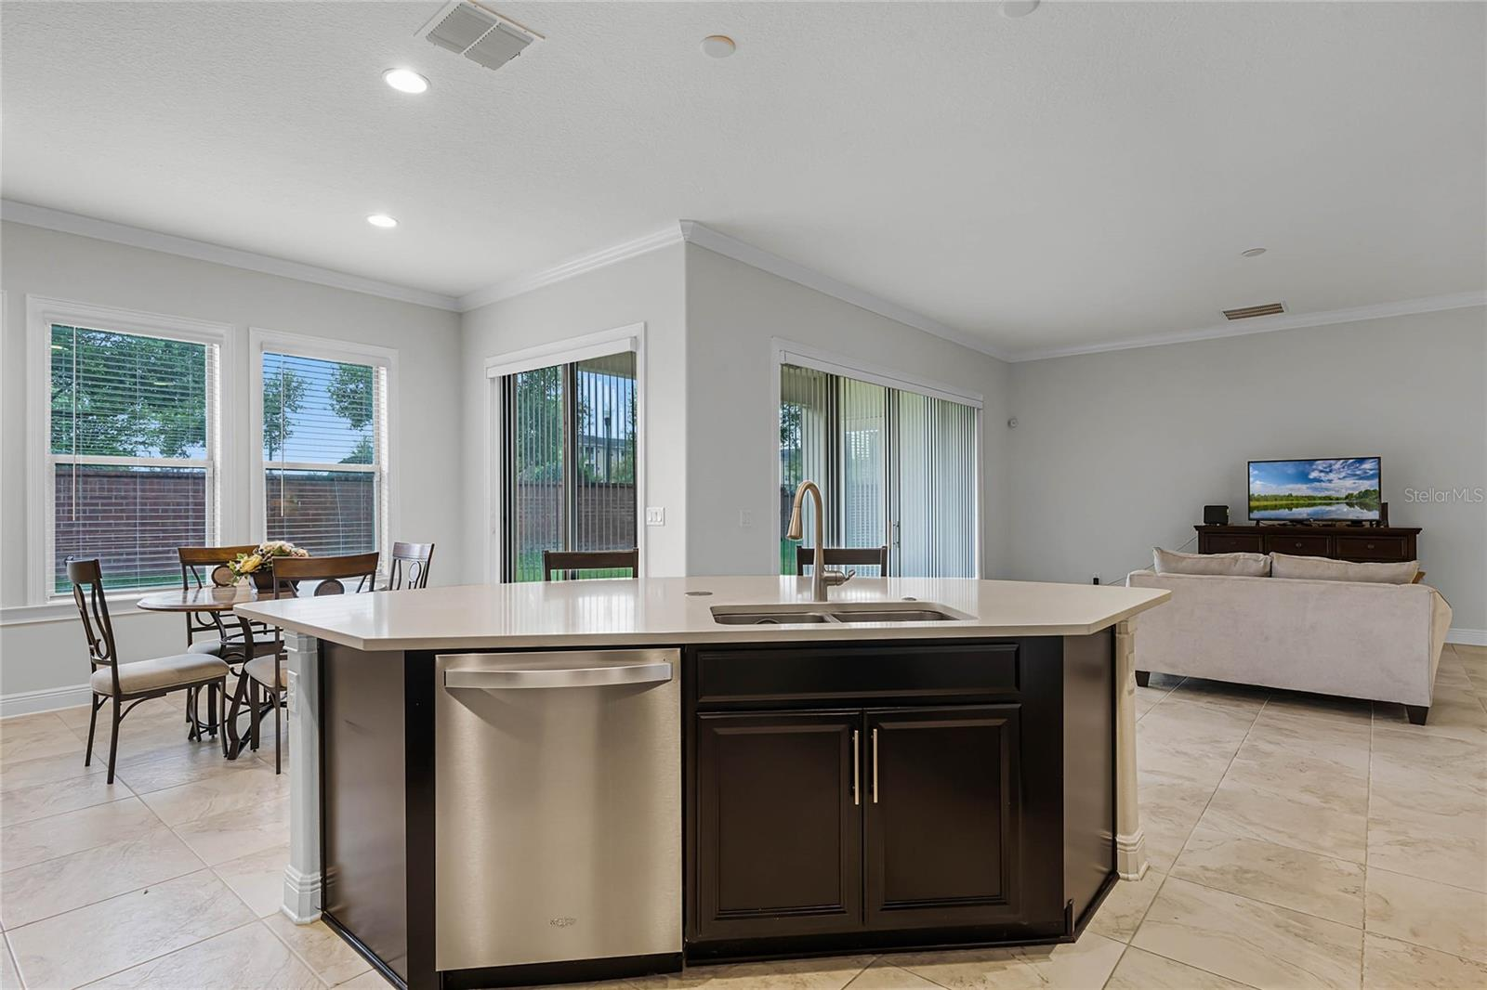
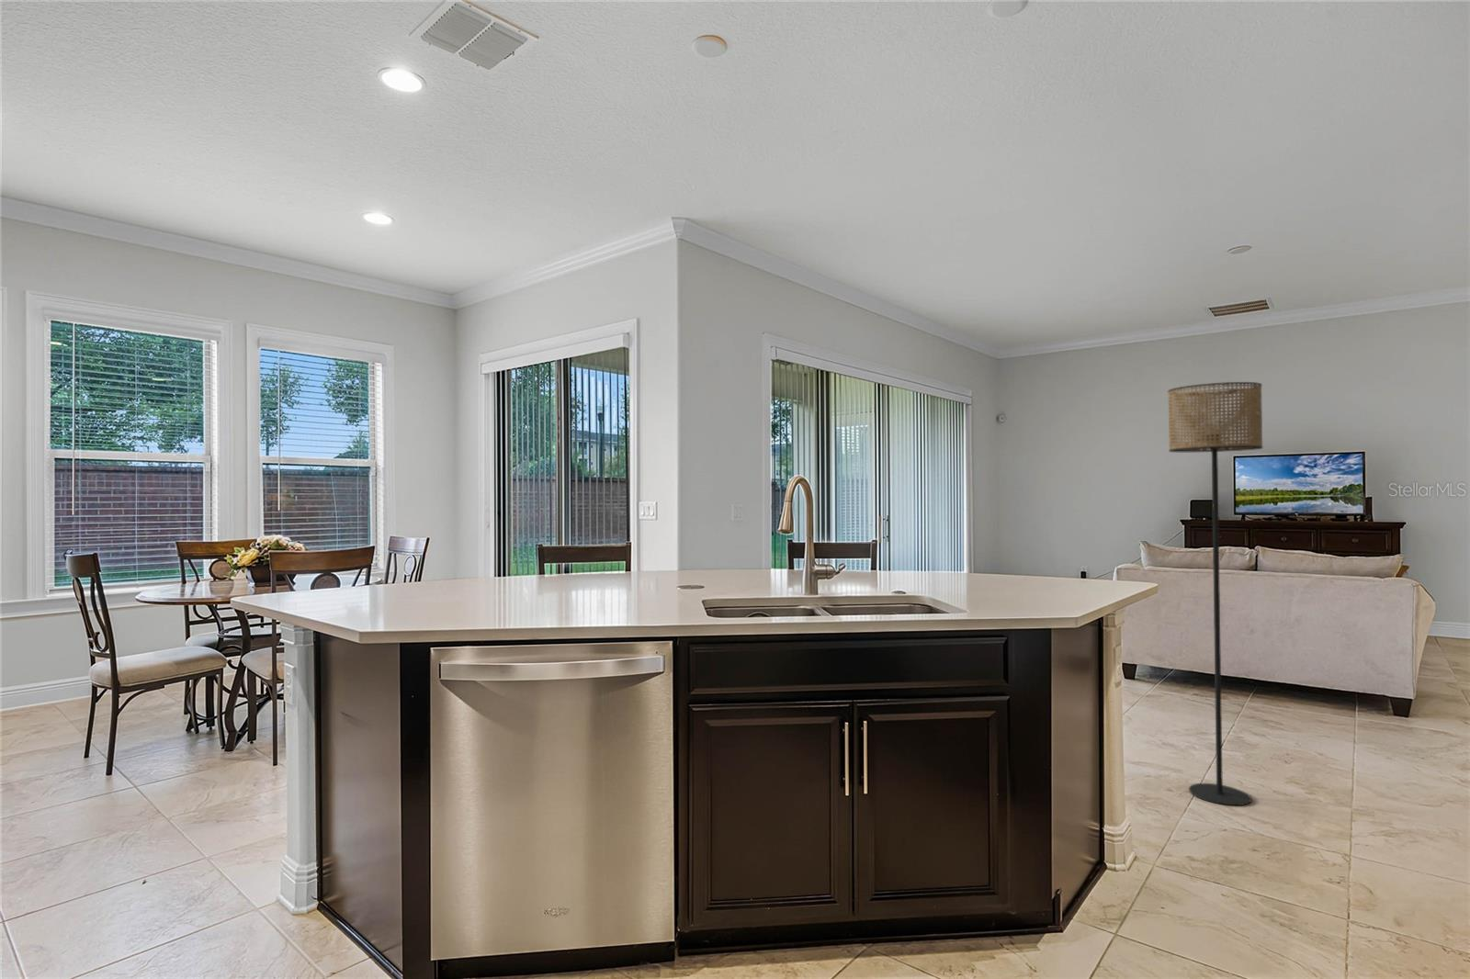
+ floor lamp [1167,381,1263,806]
